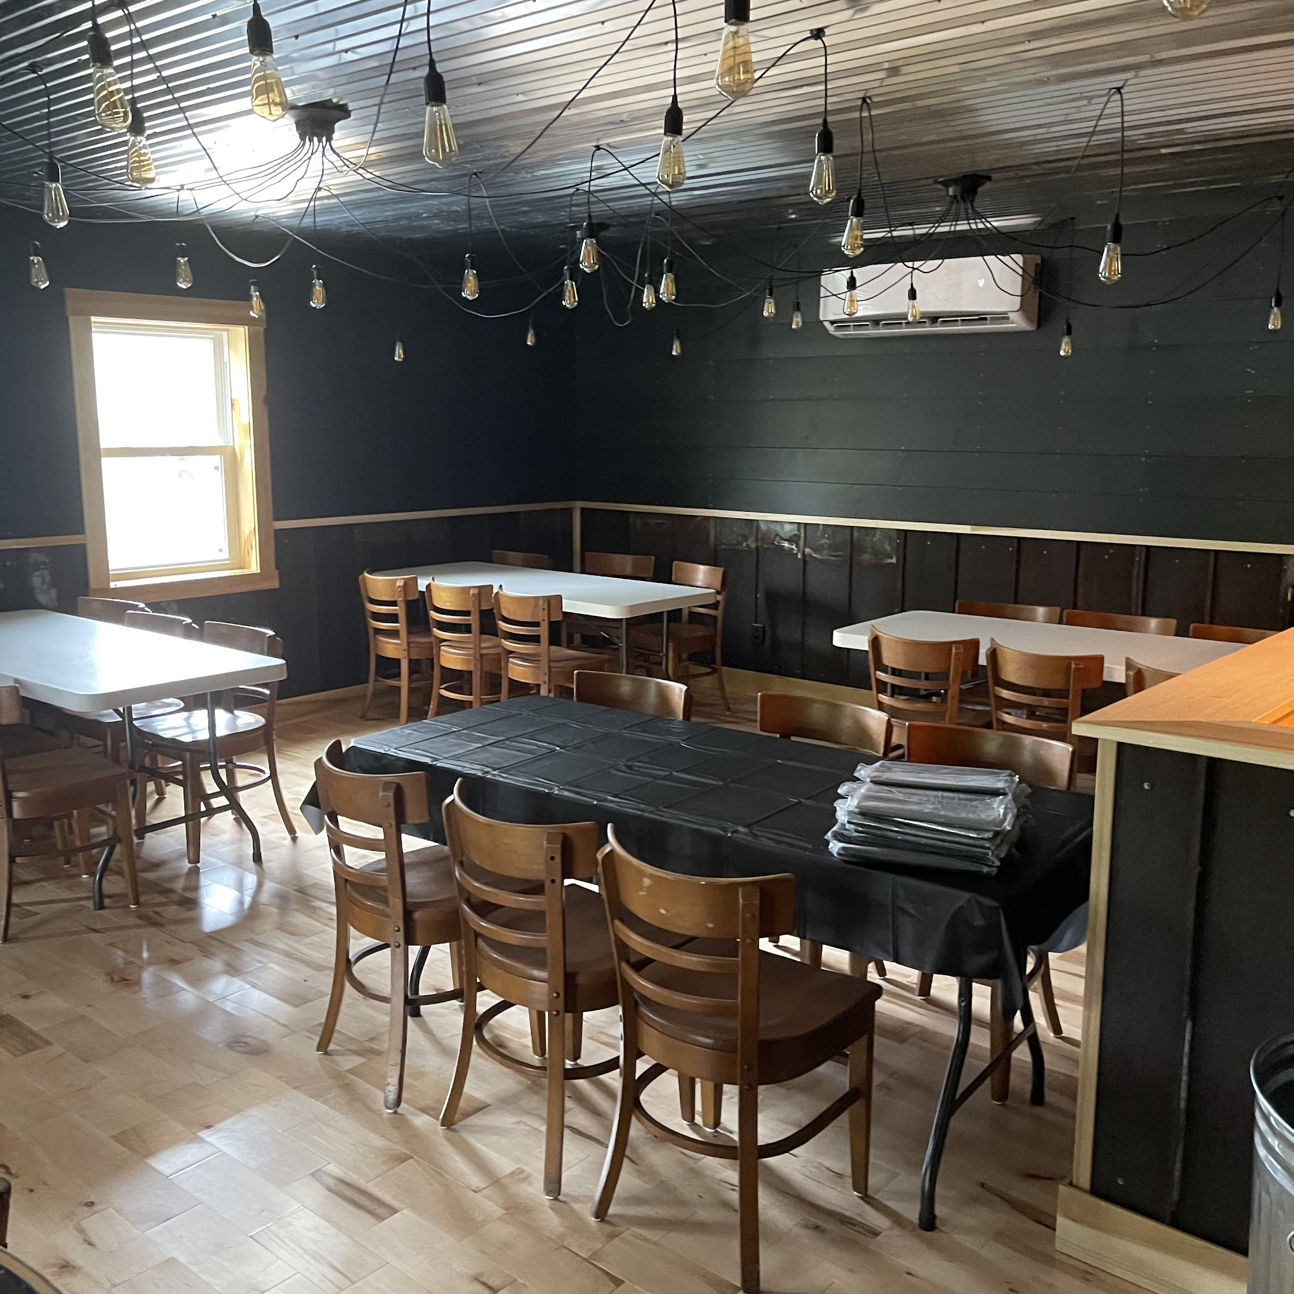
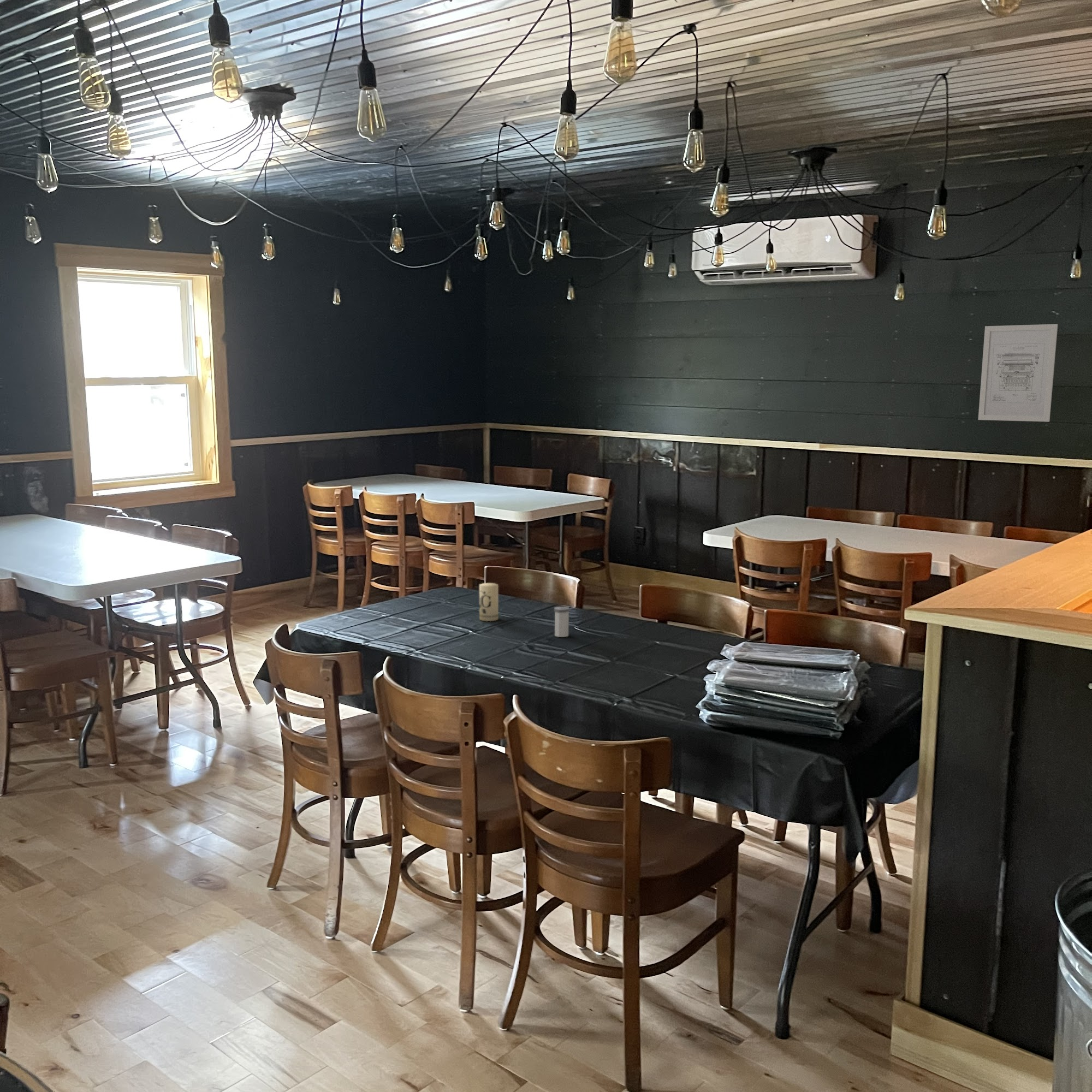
+ salt shaker [554,606,570,638]
+ candle [479,583,499,622]
+ wall art [978,323,1058,422]
